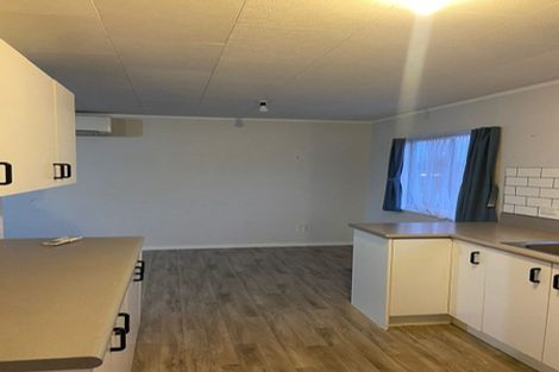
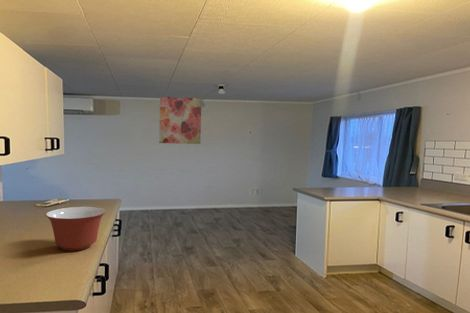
+ wall art [158,96,202,145]
+ mixing bowl [45,206,107,252]
